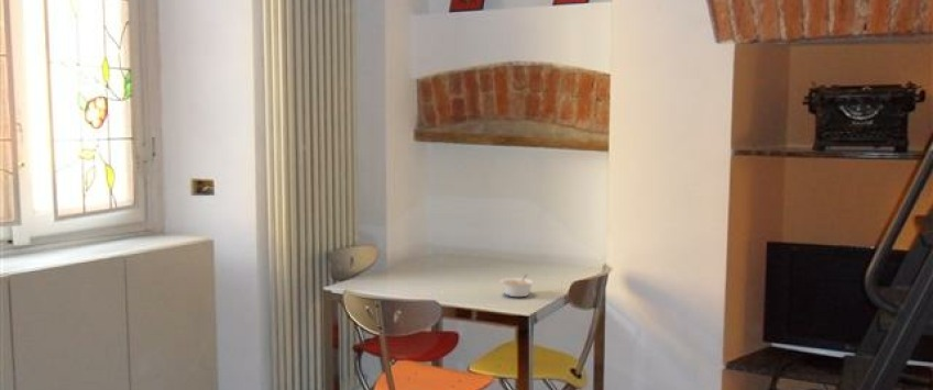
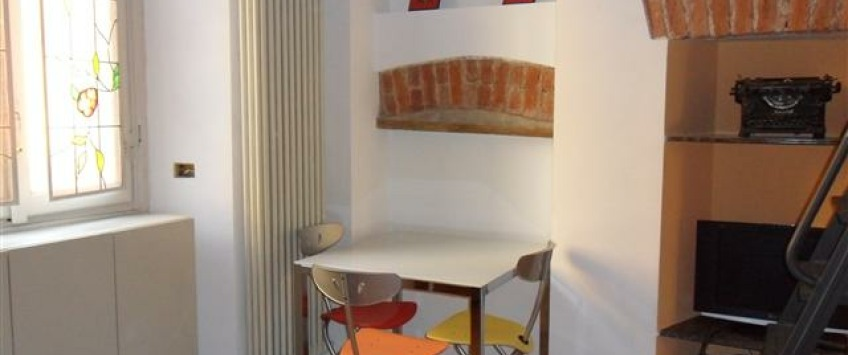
- legume [498,274,535,298]
